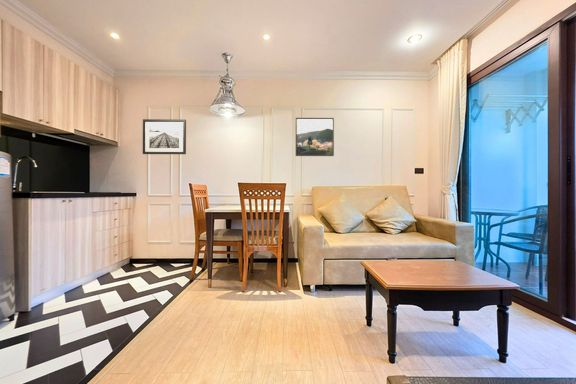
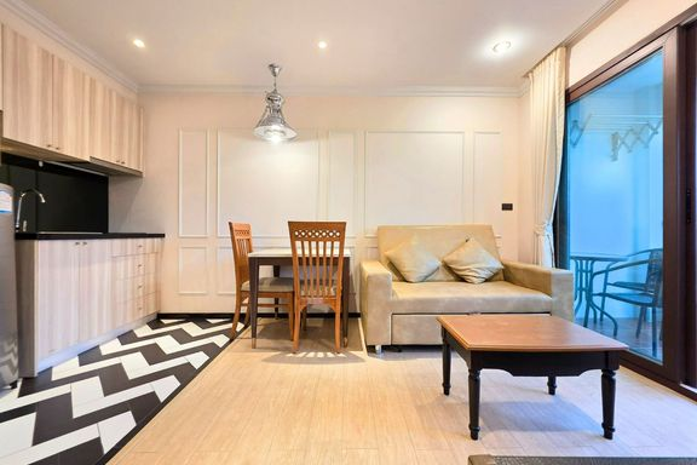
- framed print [295,117,335,157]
- wall art [142,118,187,155]
